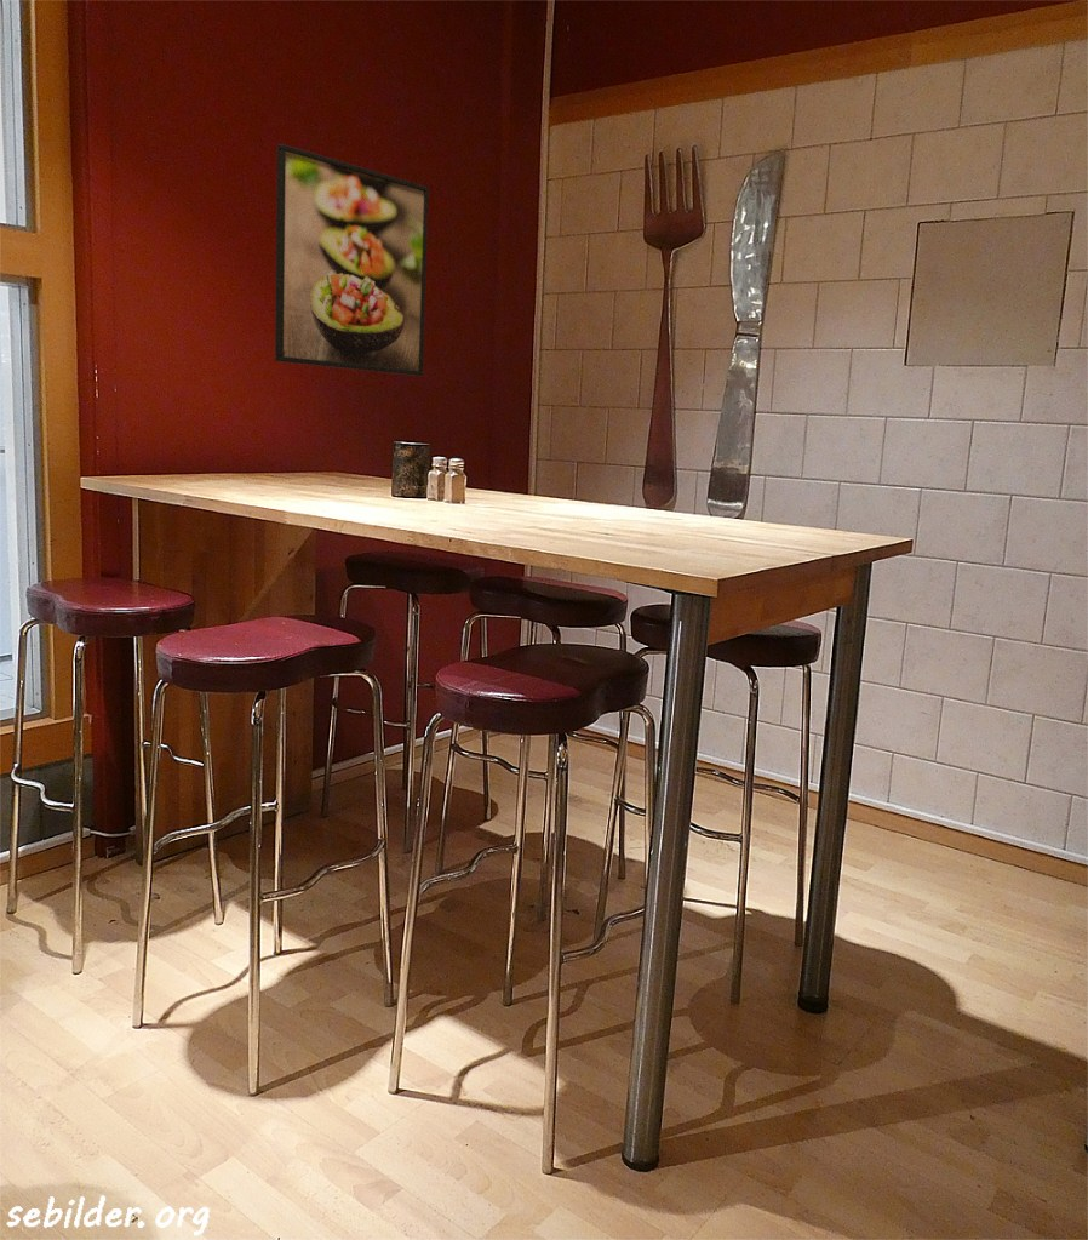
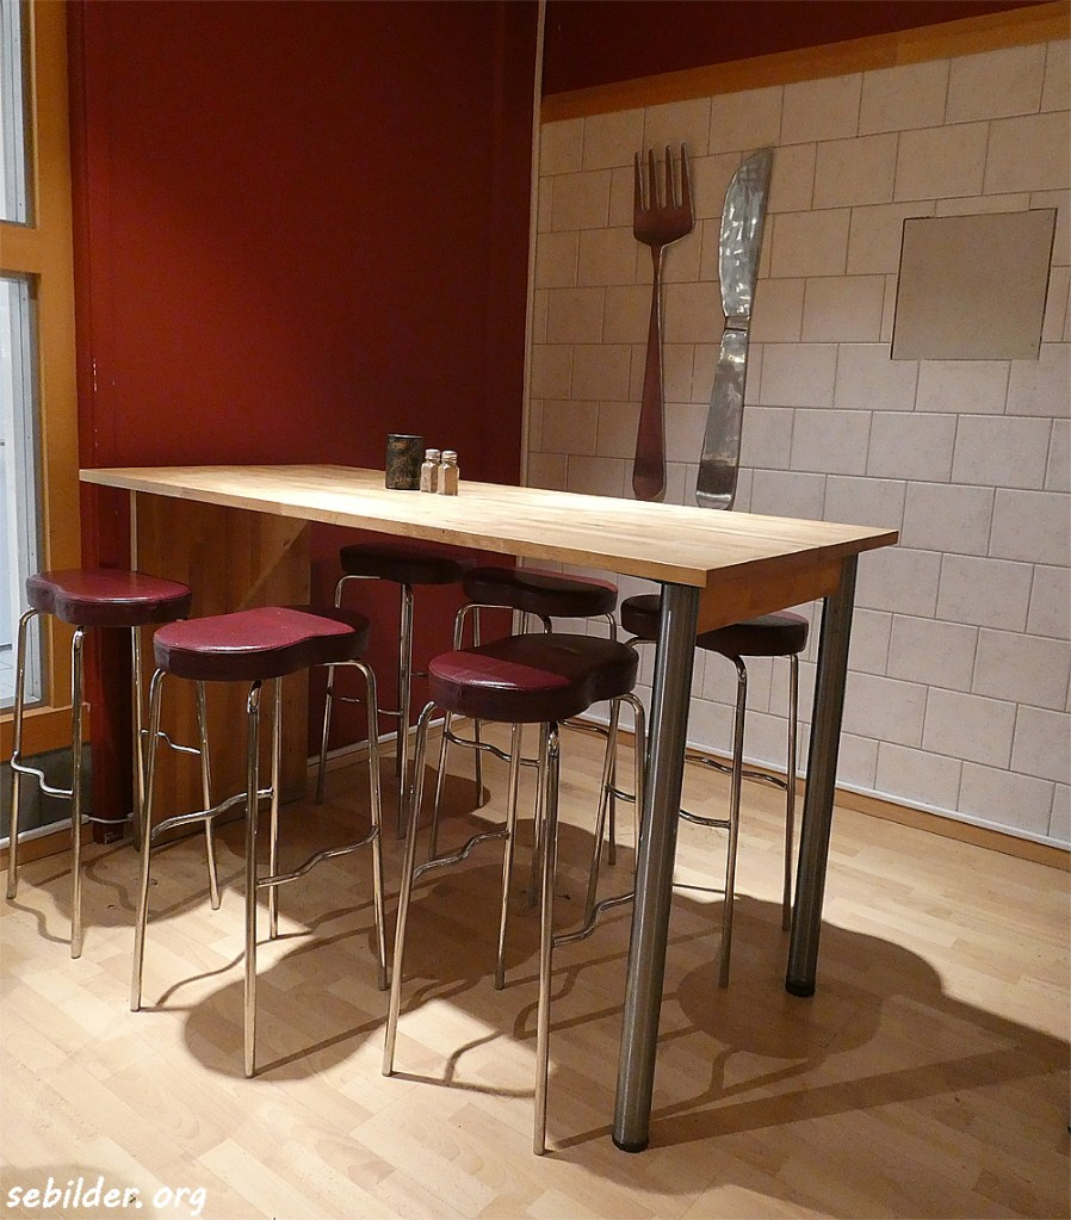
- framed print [274,143,430,377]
